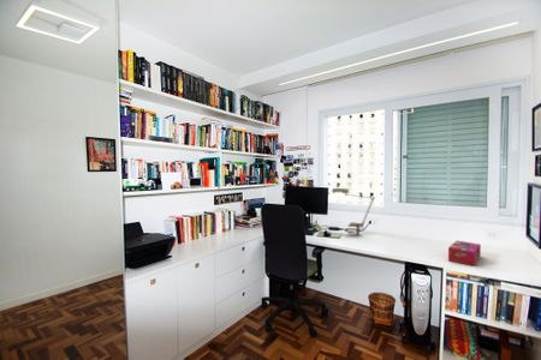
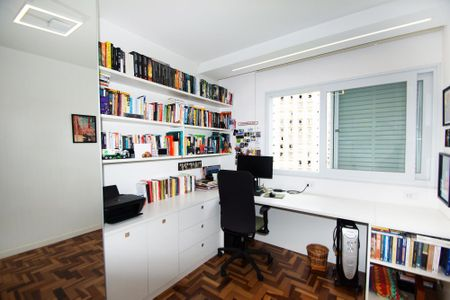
- desk lamp [331,187,376,236]
- tissue box [447,239,482,268]
